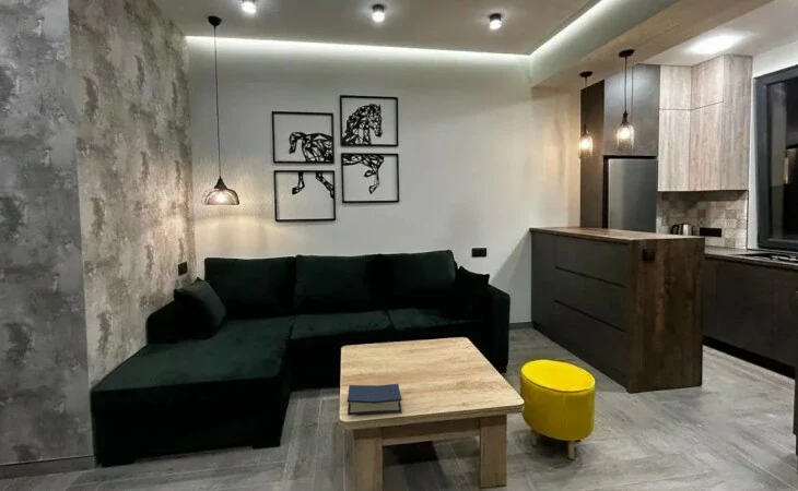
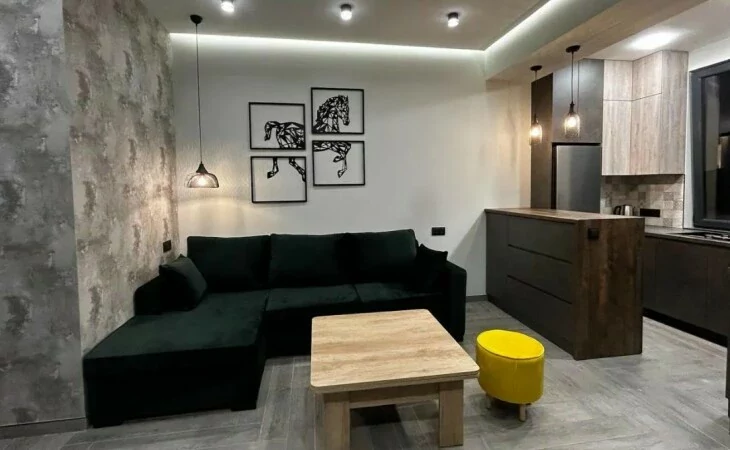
- hardback book [347,383,402,417]
